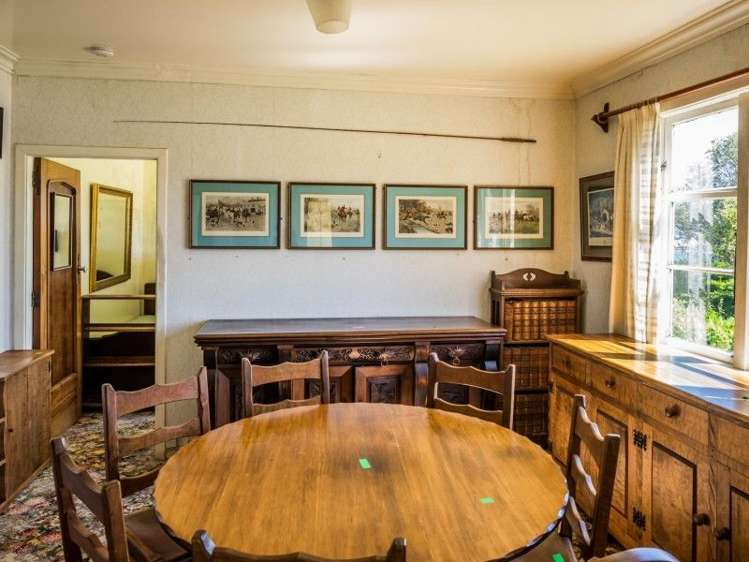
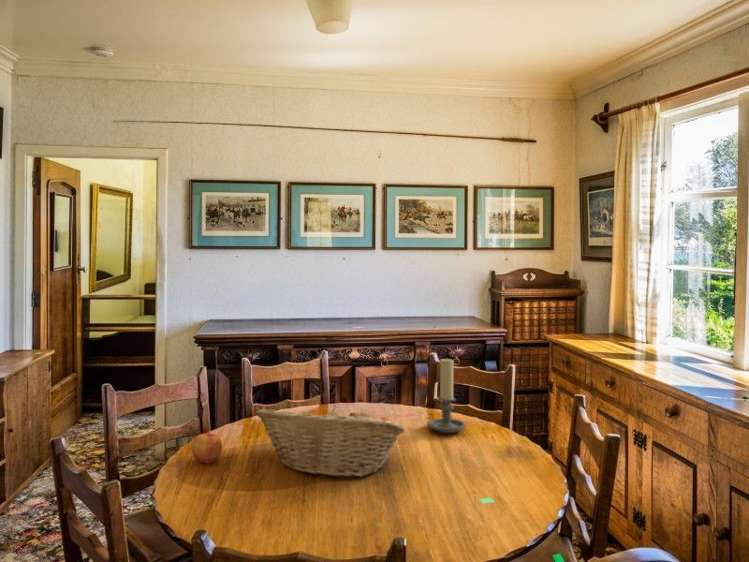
+ apple [191,430,223,464]
+ candle holder [426,358,467,434]
+ fruit basket [254,403,407,478]
